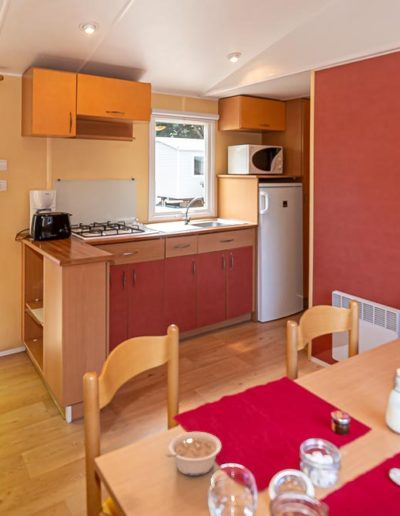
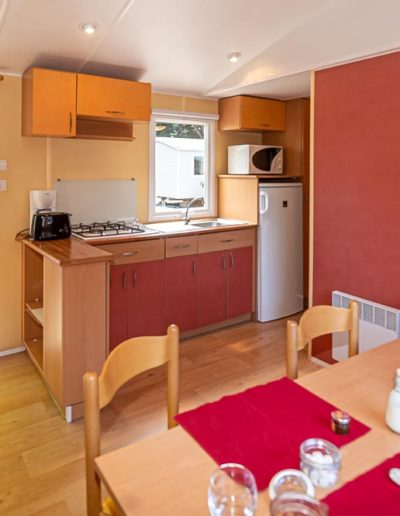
- legume [164,431,222,477]
